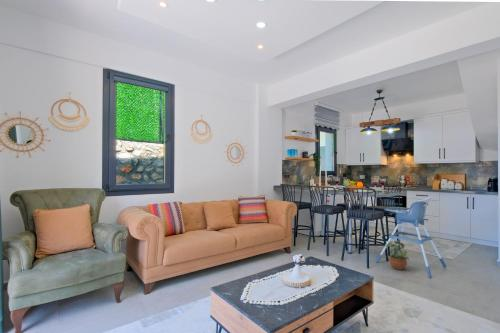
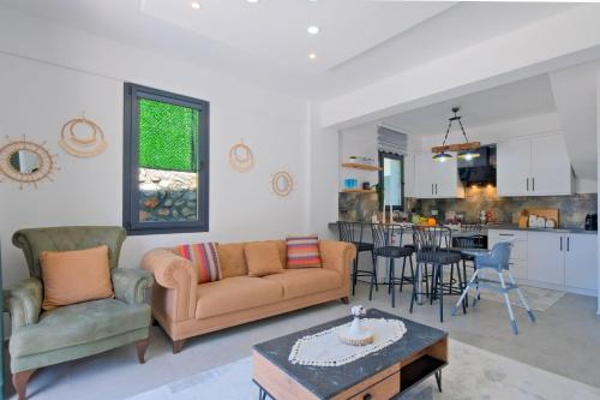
- potted plant [383,238,410,271]
